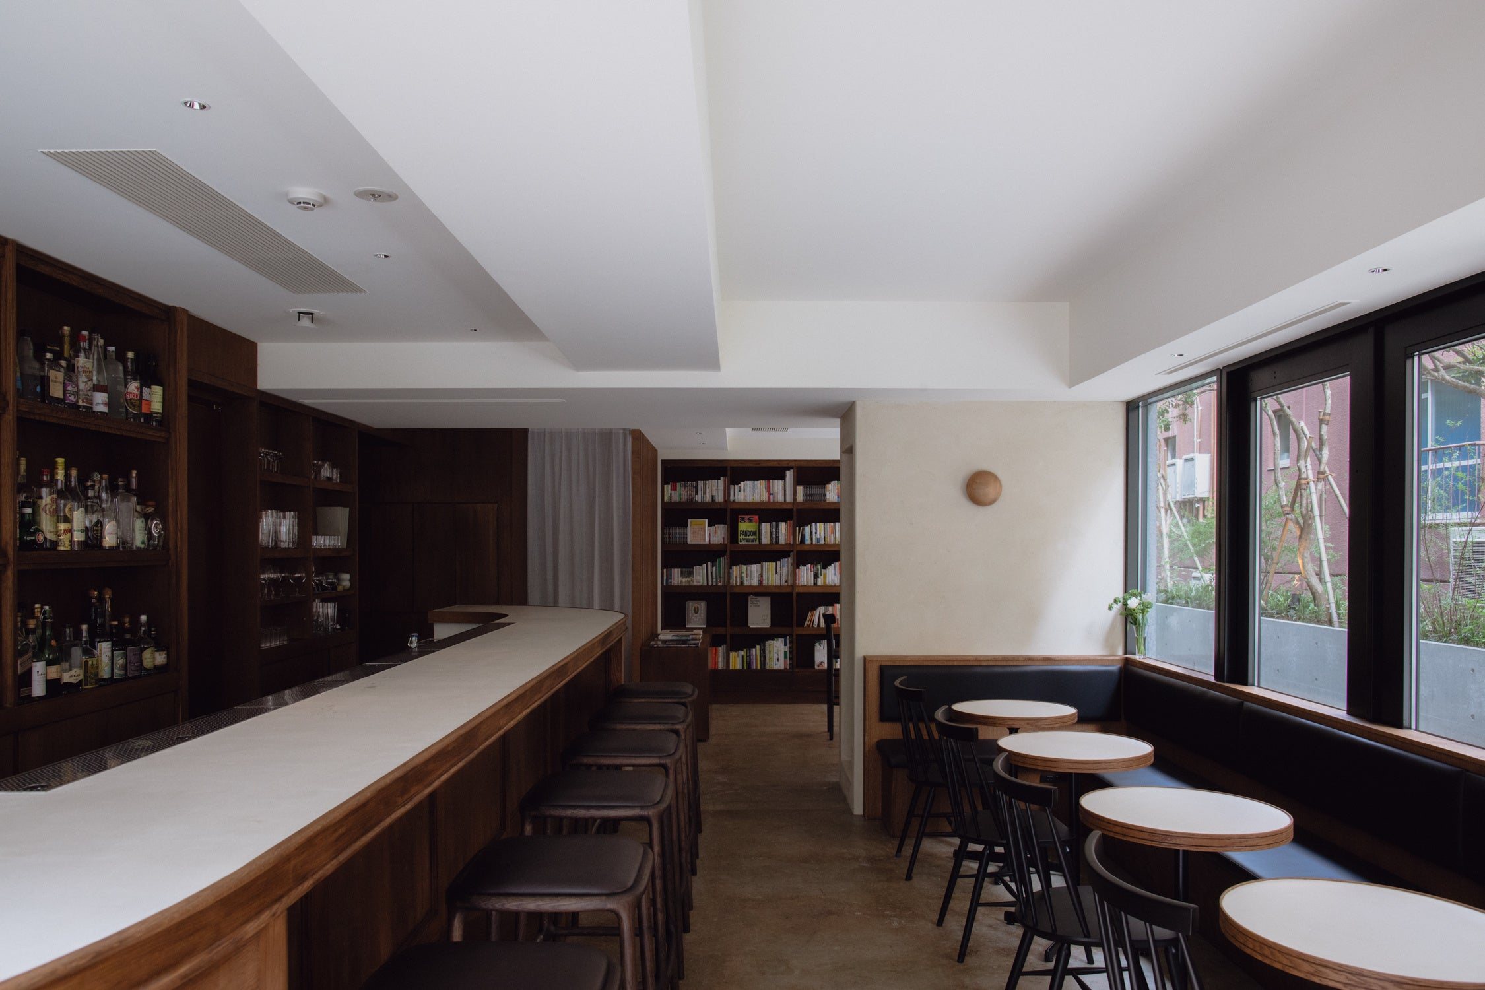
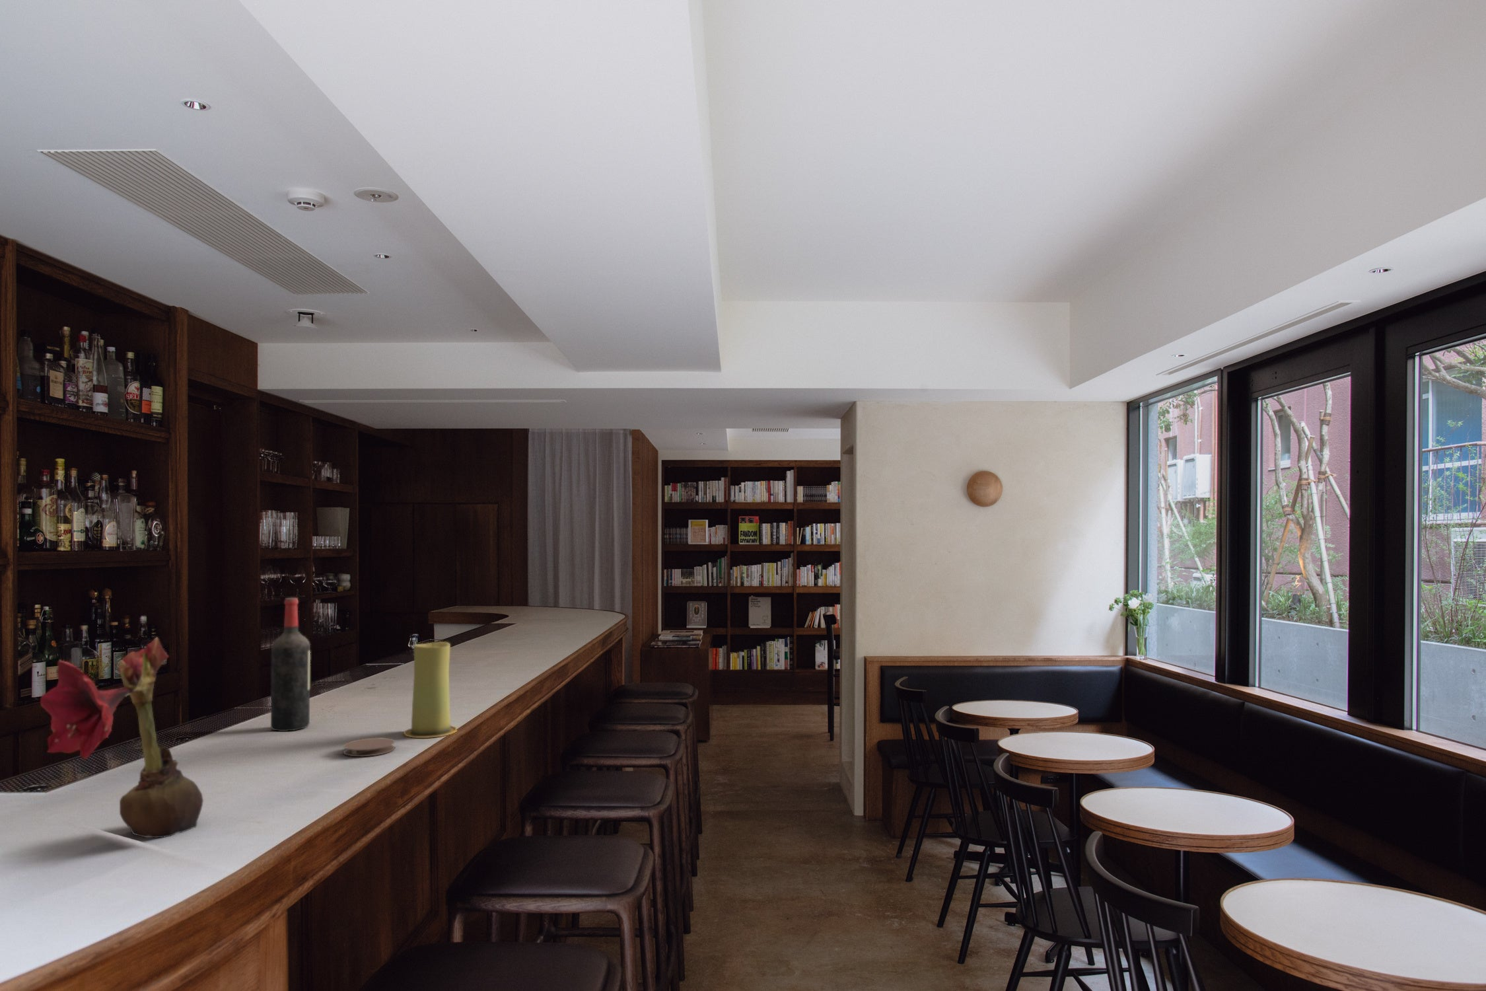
+ coaster [343,737,396,758]
+ candle [402,640,458,739]
+ flower [40,636,205,838]
+ wine bottle [270,597,311,732]
